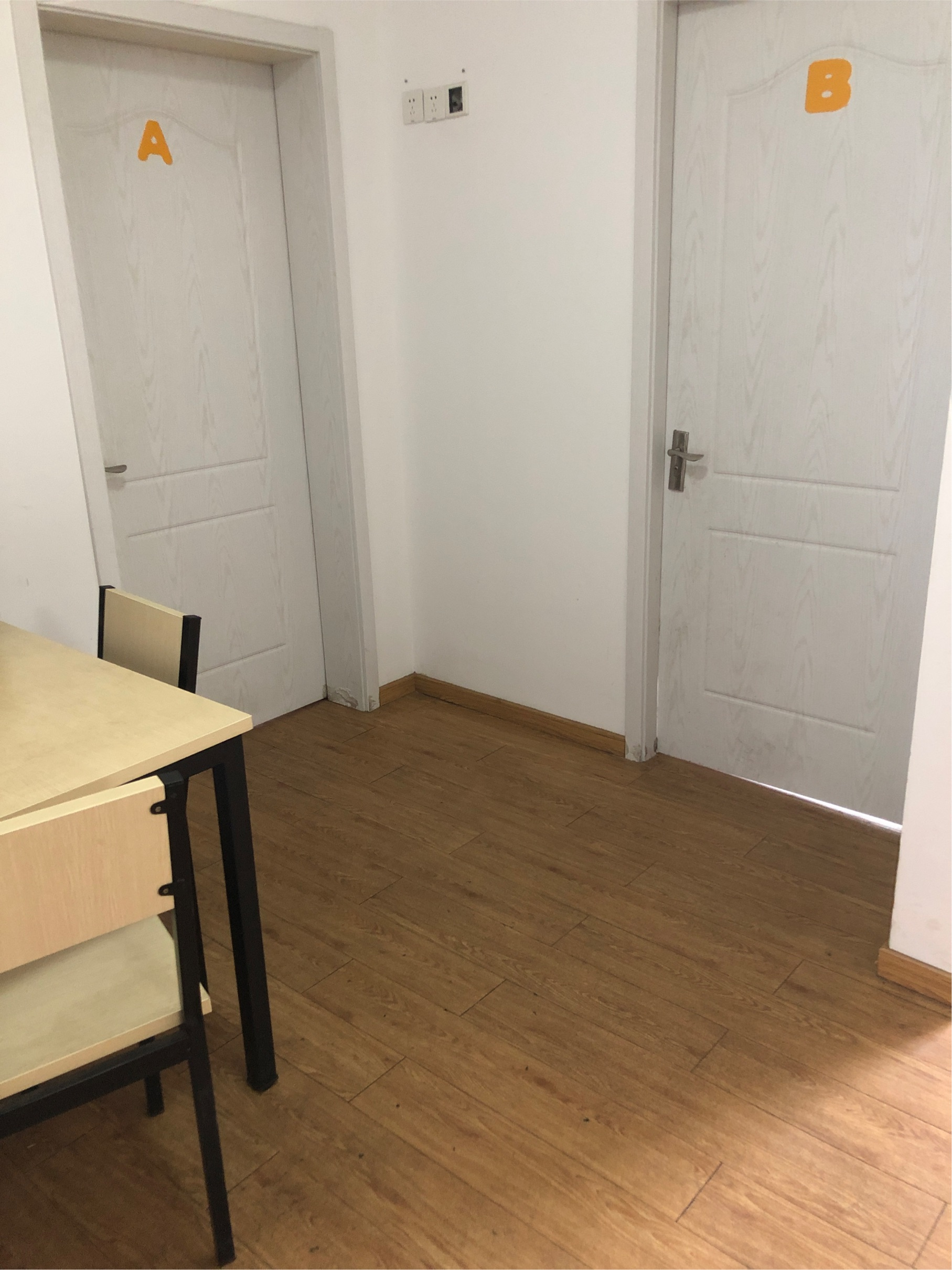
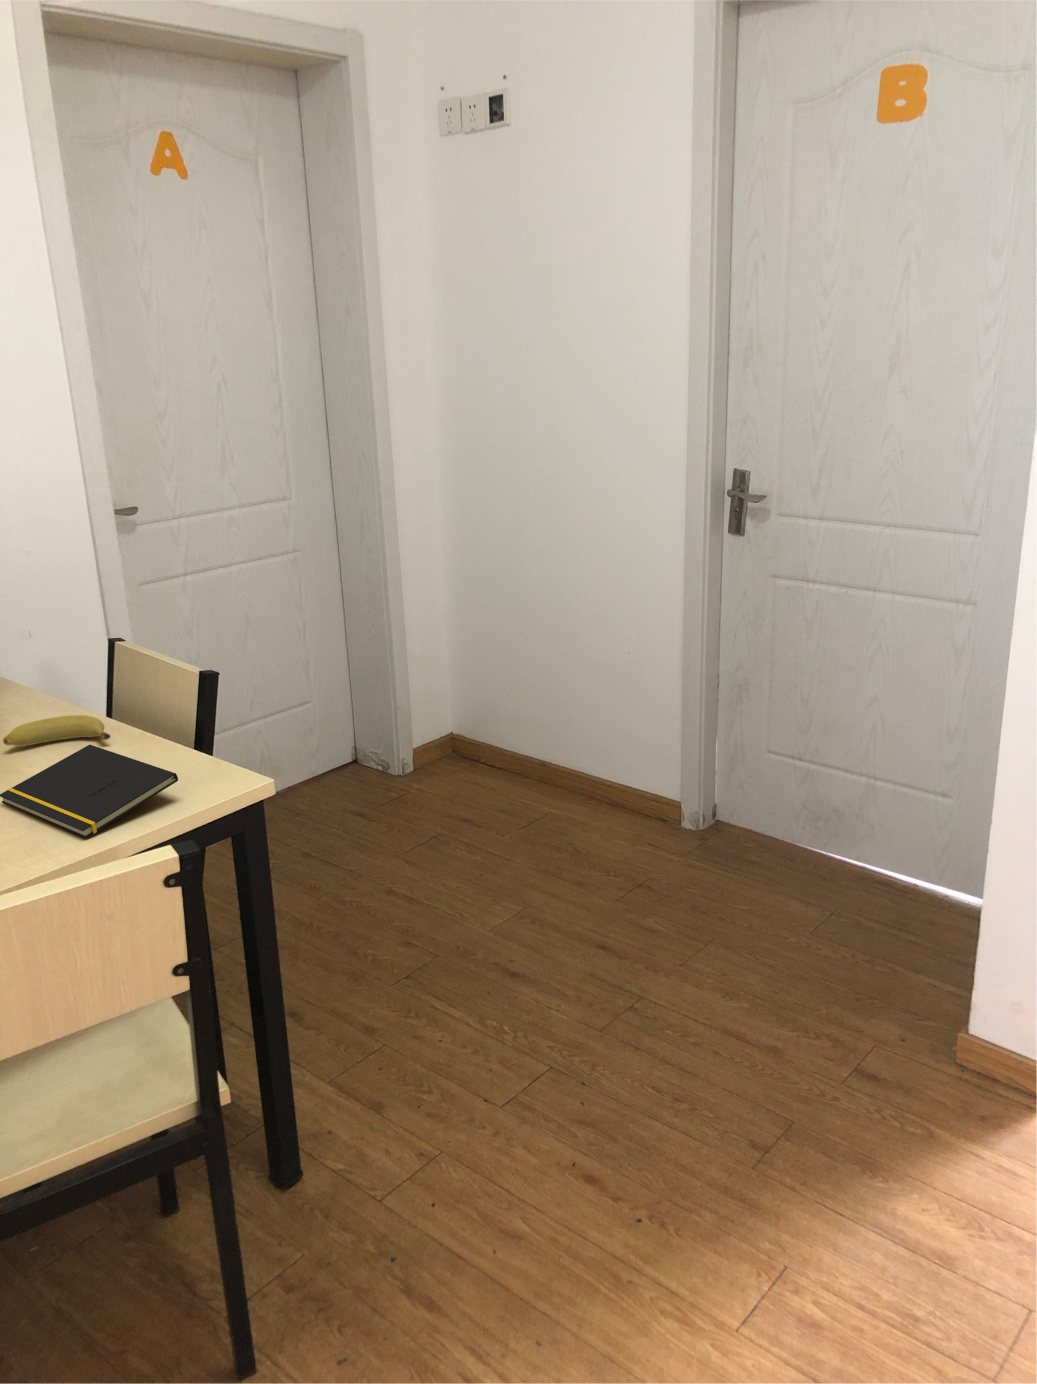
+ banana [3,715,111,746]
+ notepad [0,744,179,839]
